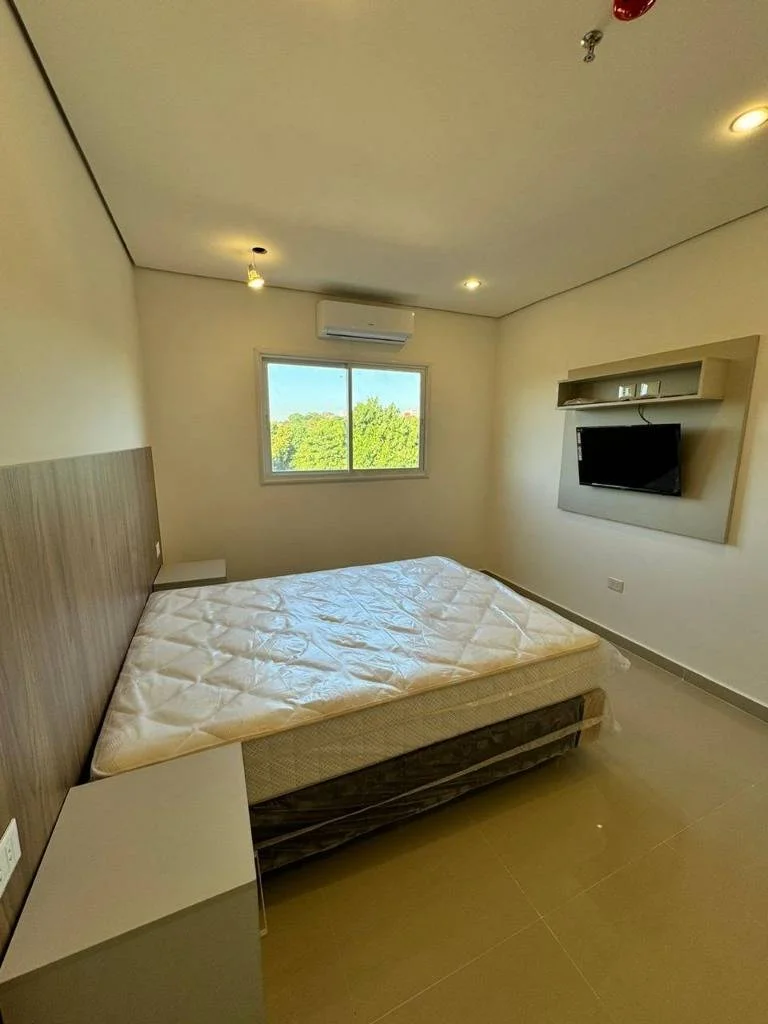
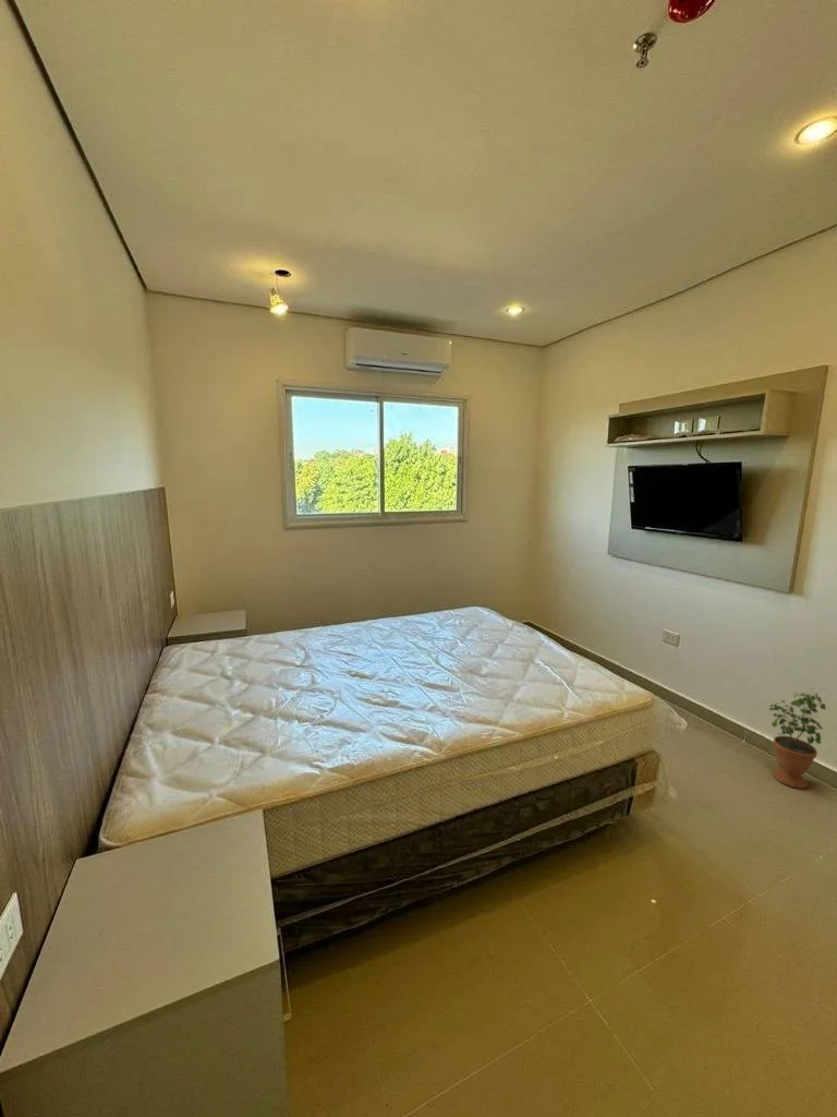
+ potted plant [768,687,827,790]
